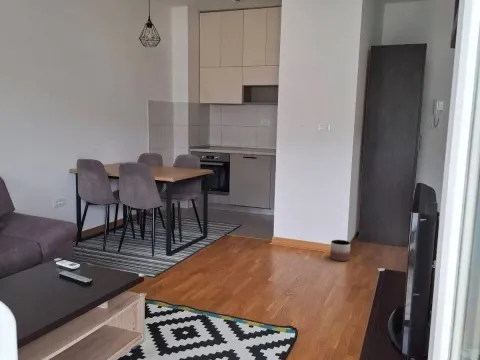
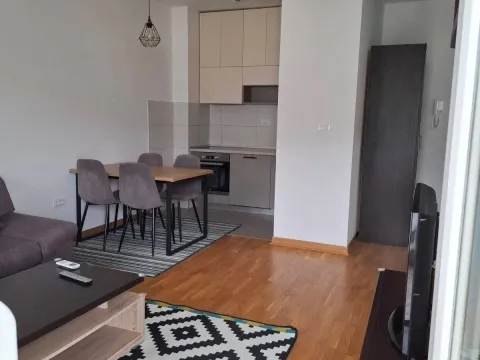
- planter [329,239,352,262]
